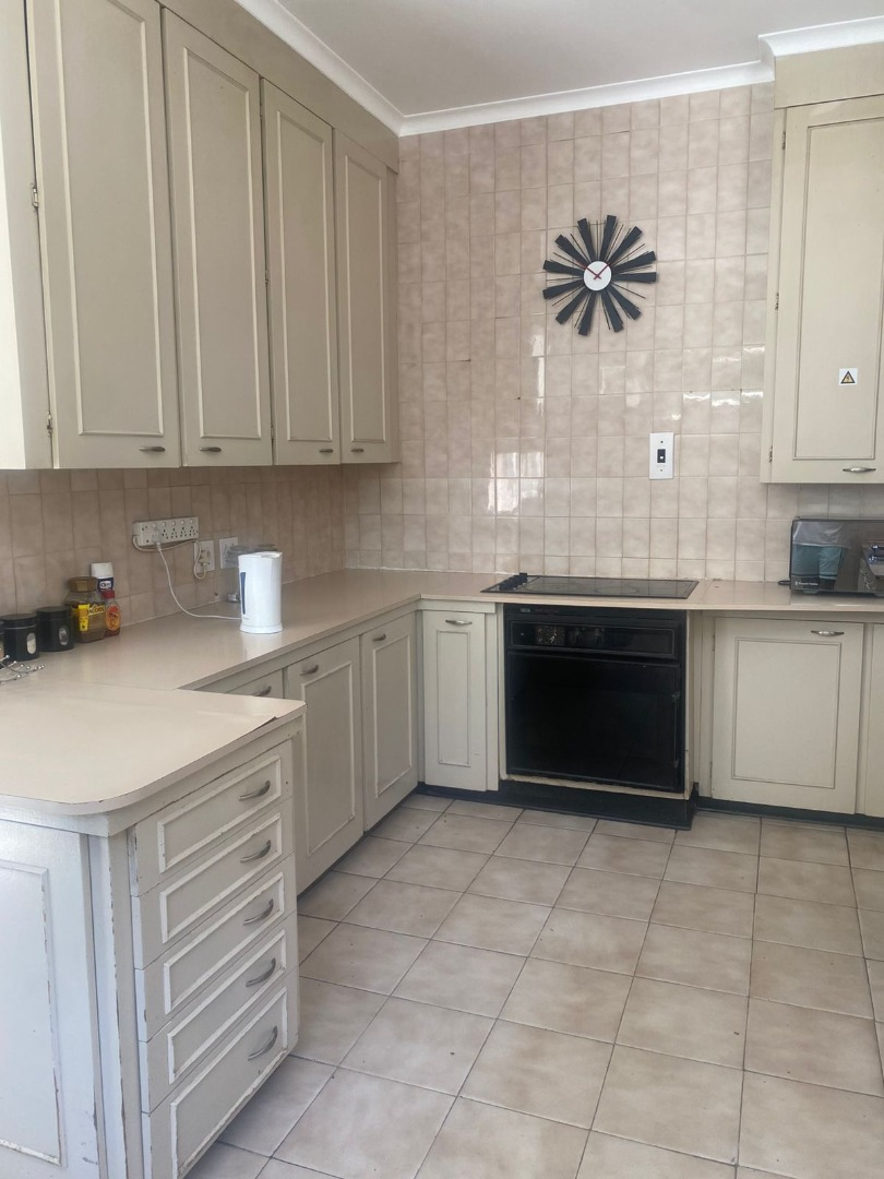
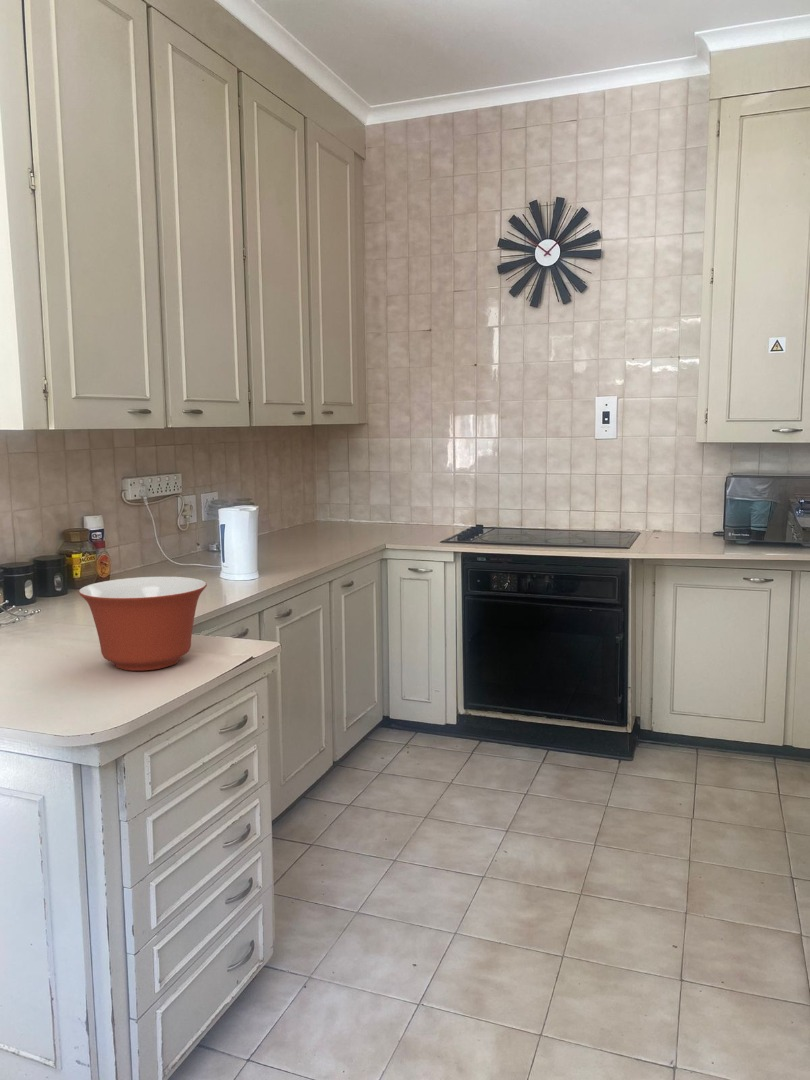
+ mixing bowl [77,576,208,672]
